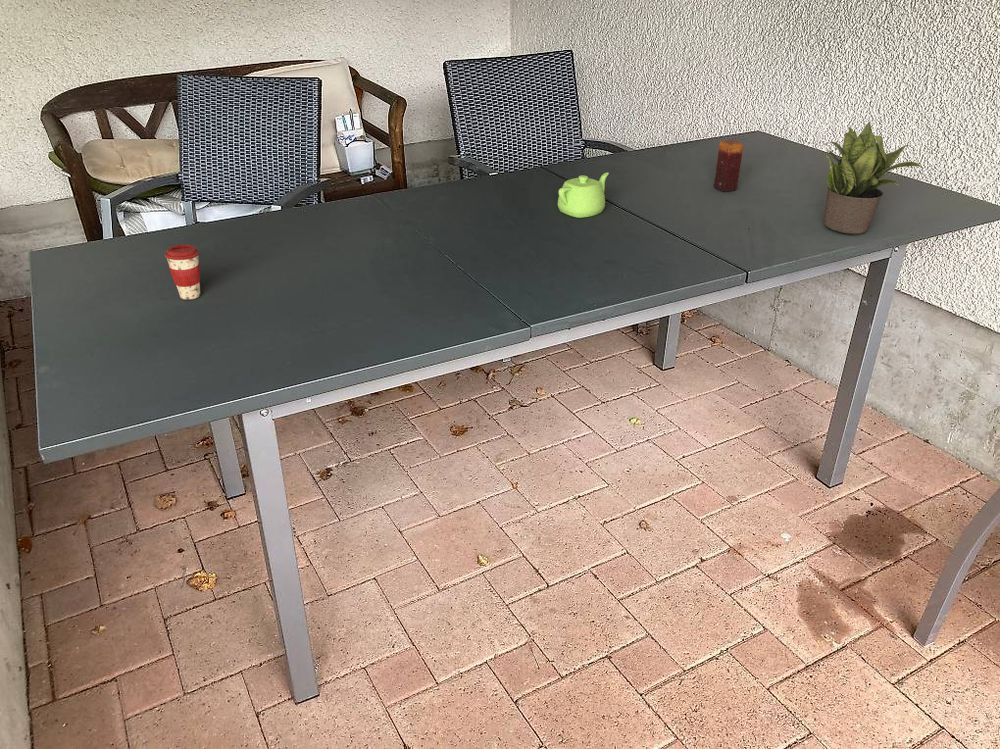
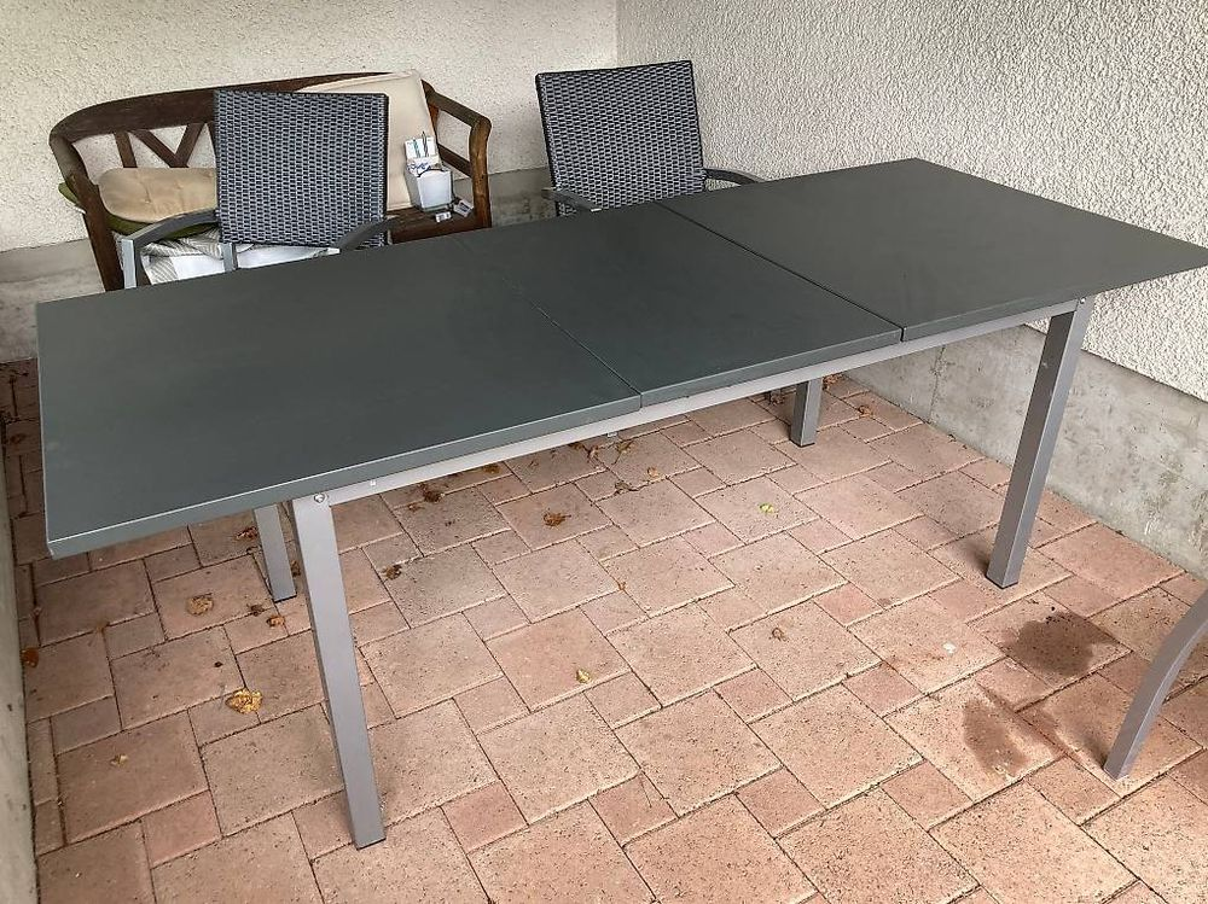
- coffee cup [164,243,201,301]
- potted plant [822,120,923,236]
- teapot [557,172,610,219]
- candle [713,139,745,192]
